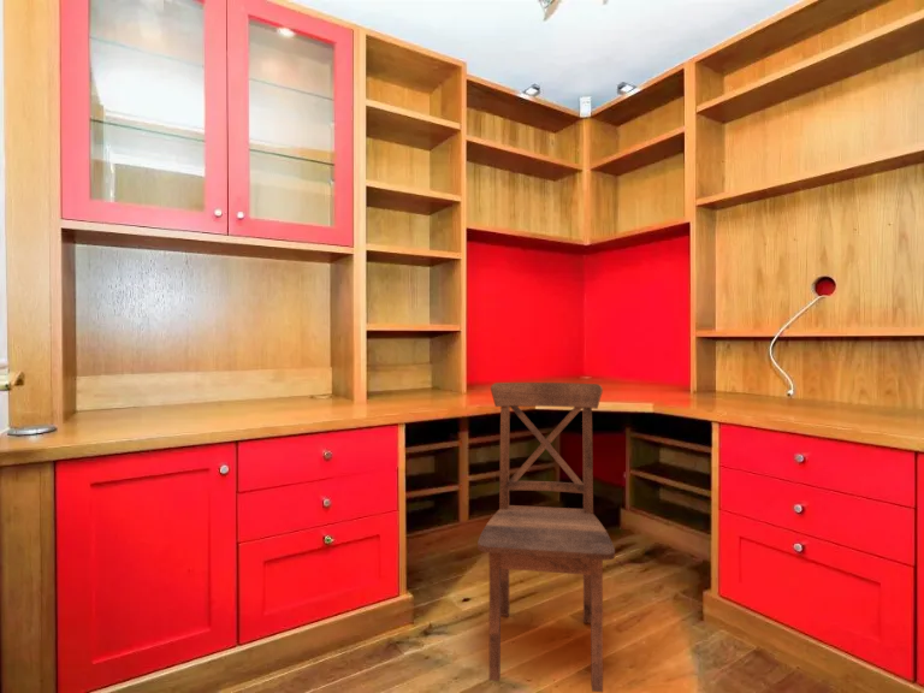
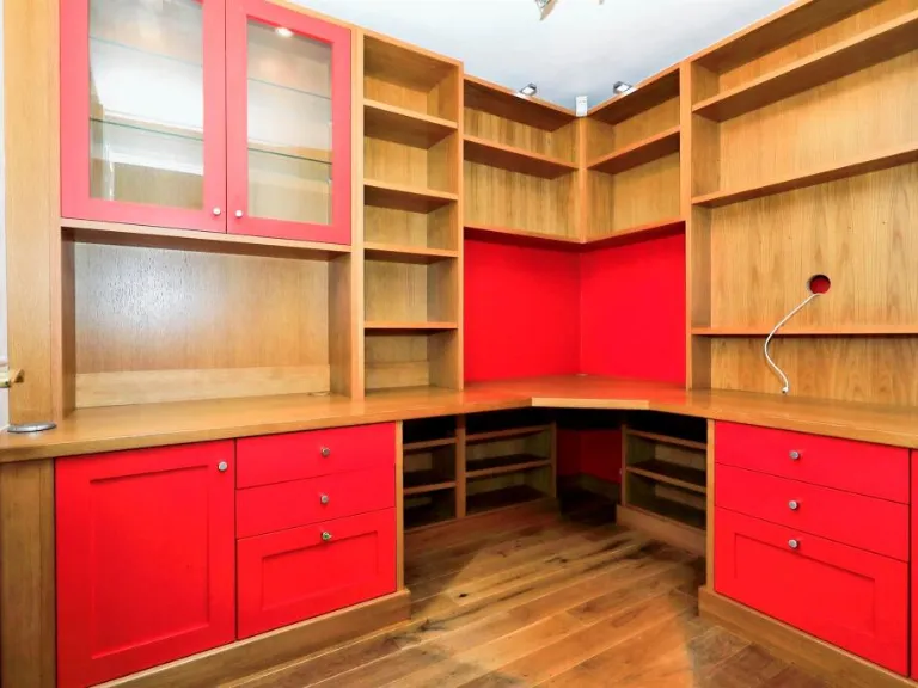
- dining chair [476,381,616,693]
